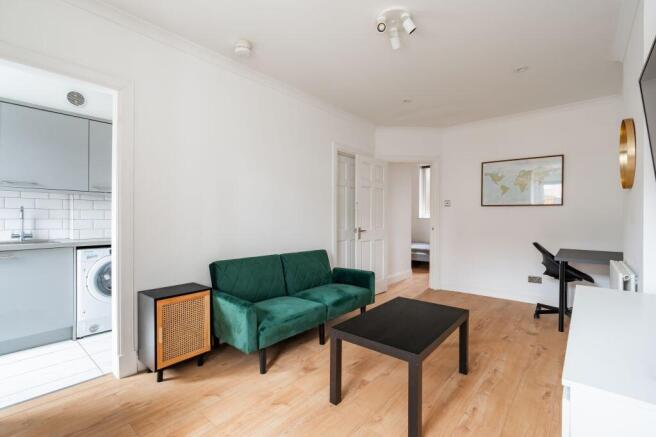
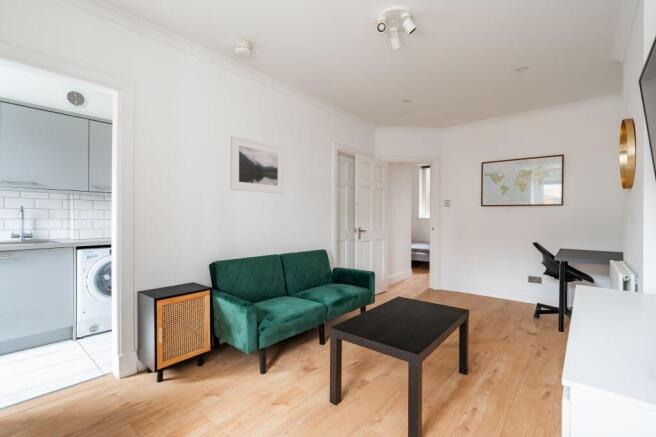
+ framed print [230,135,285,195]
